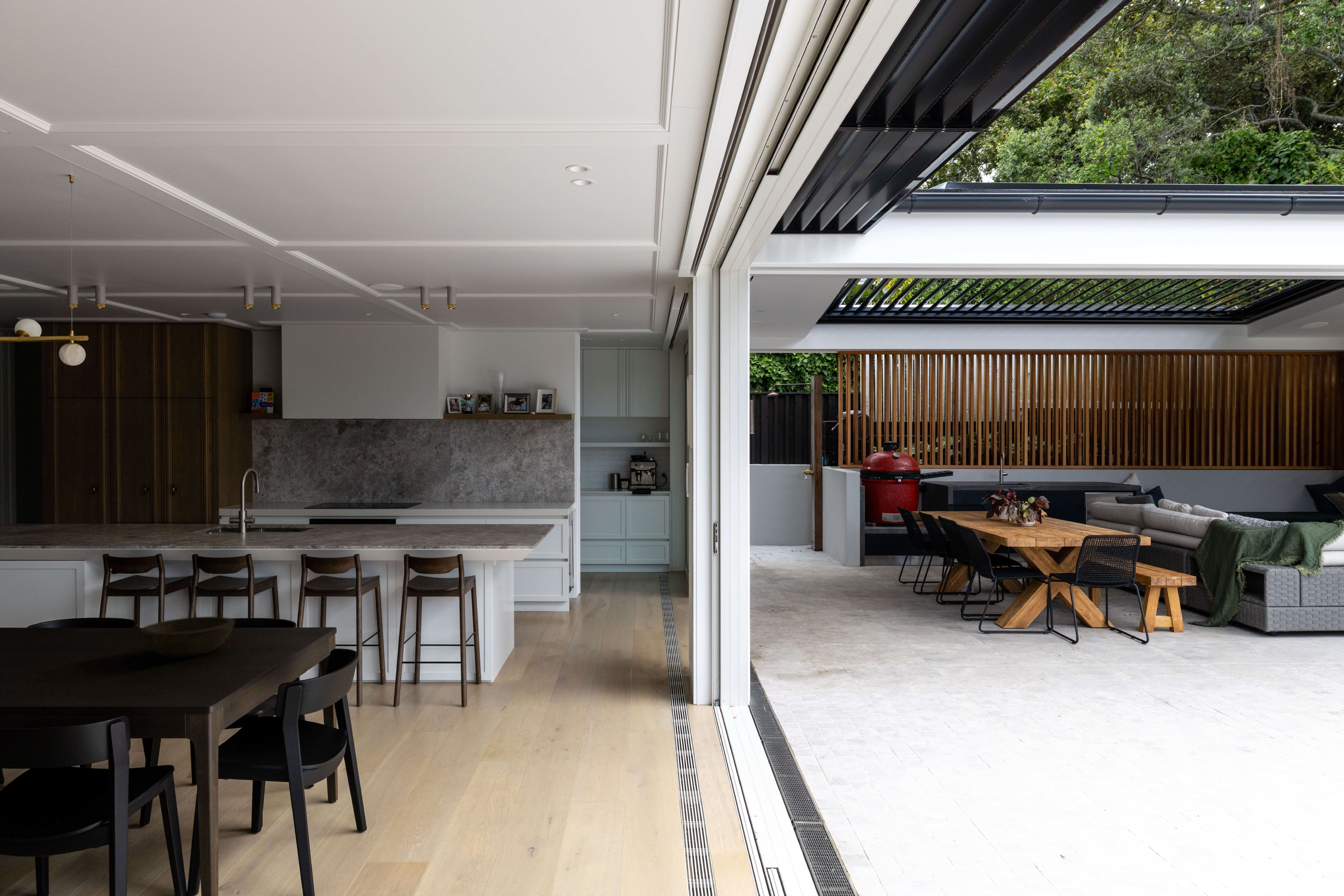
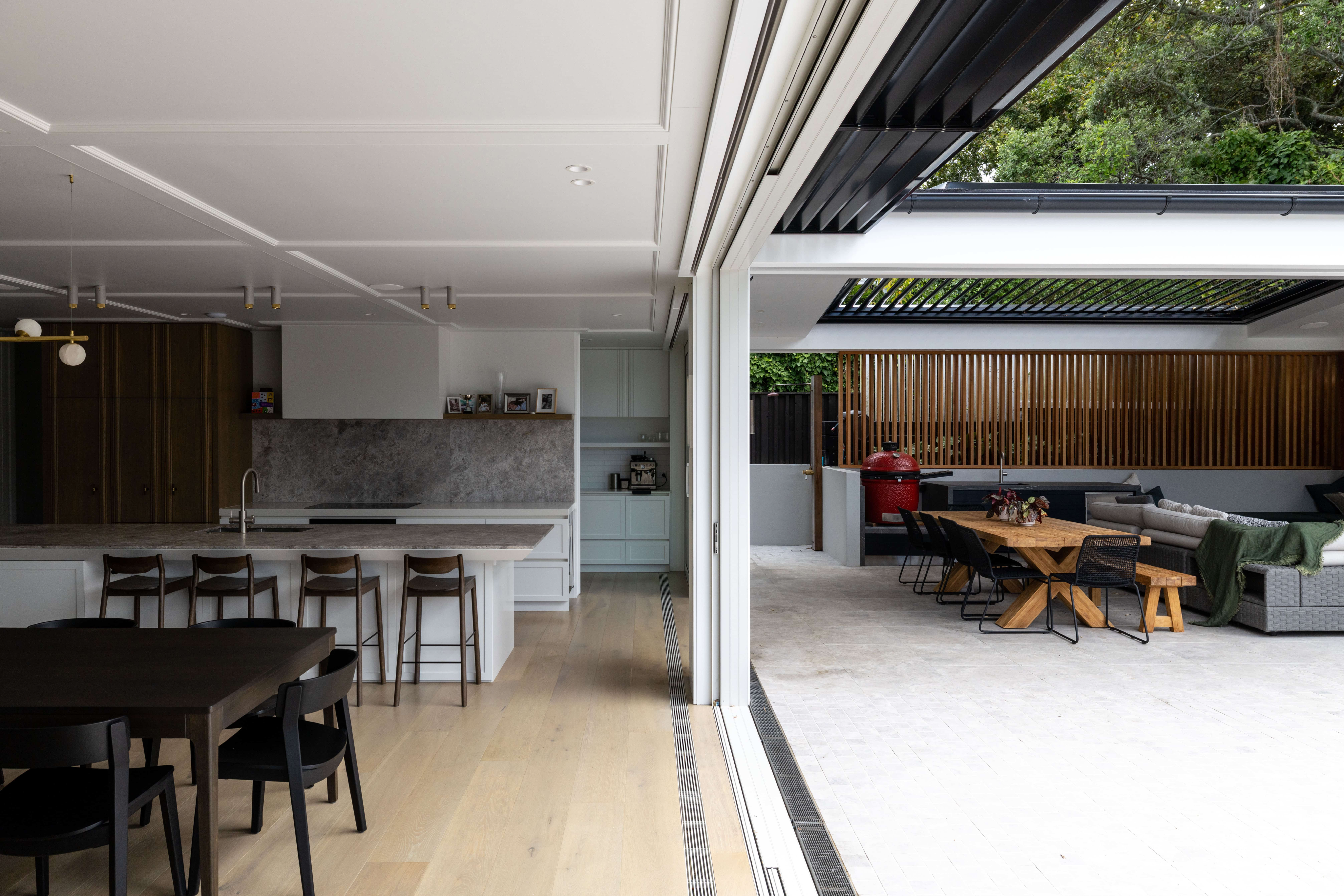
- bowl [140,616,235,658]
